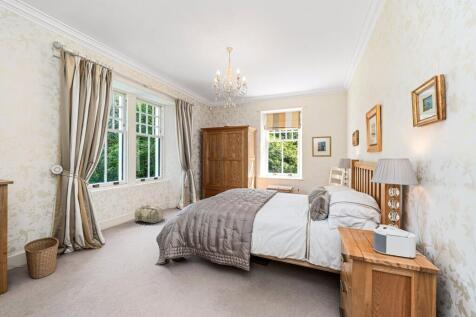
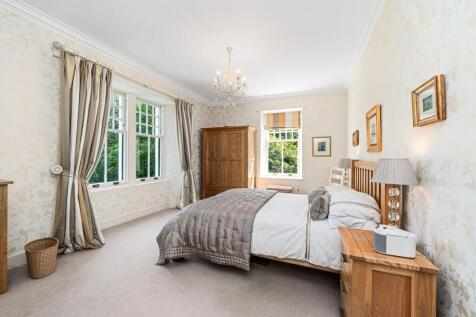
- backpack [134,204,164,224]
